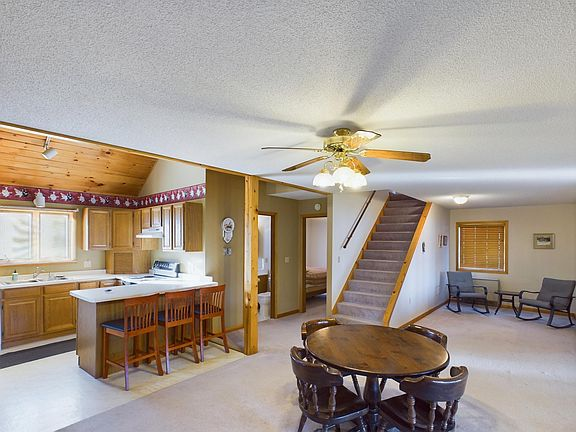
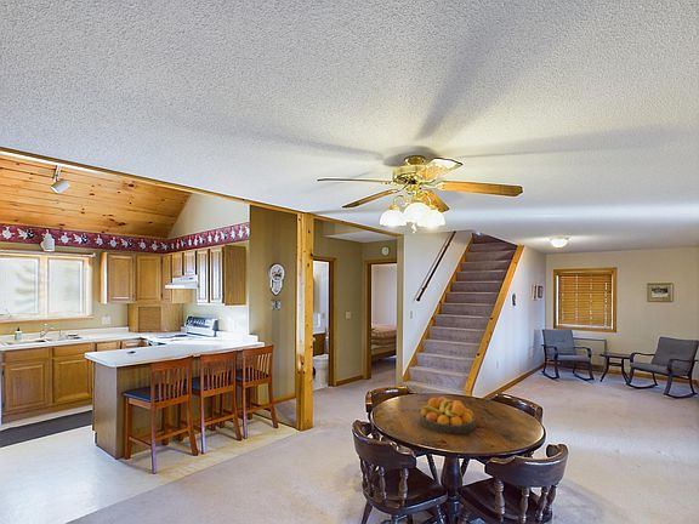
+ fruit bowl [419,395,477,435]
